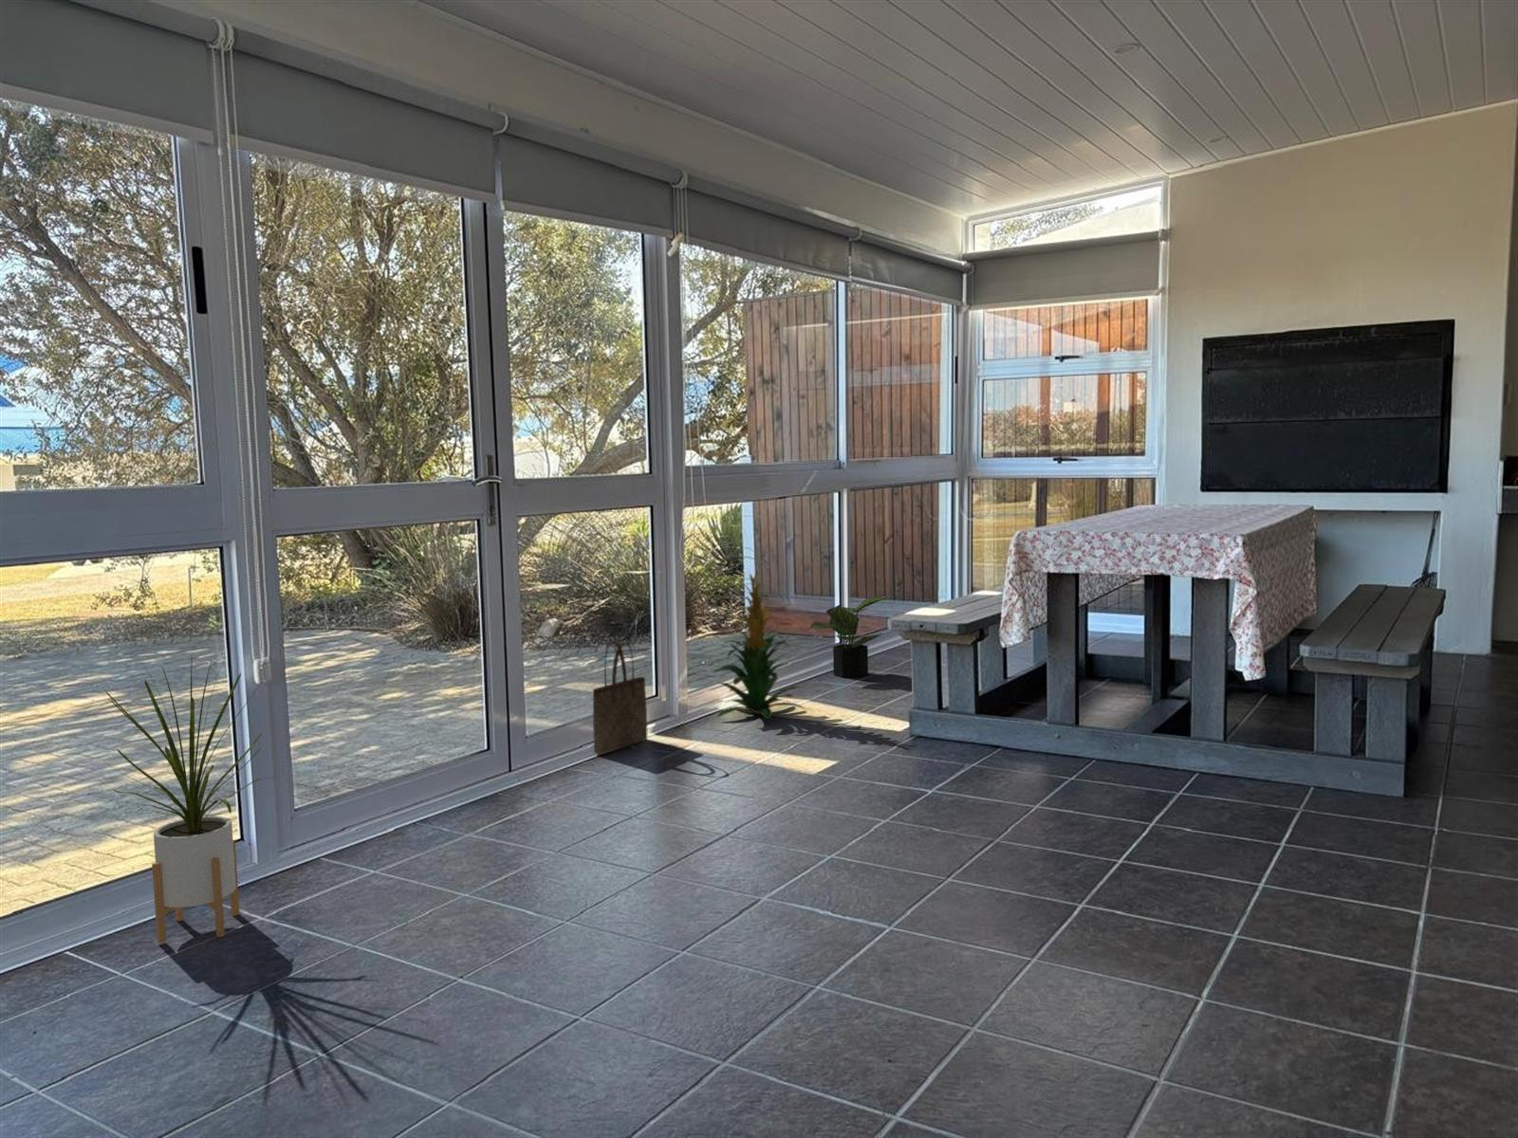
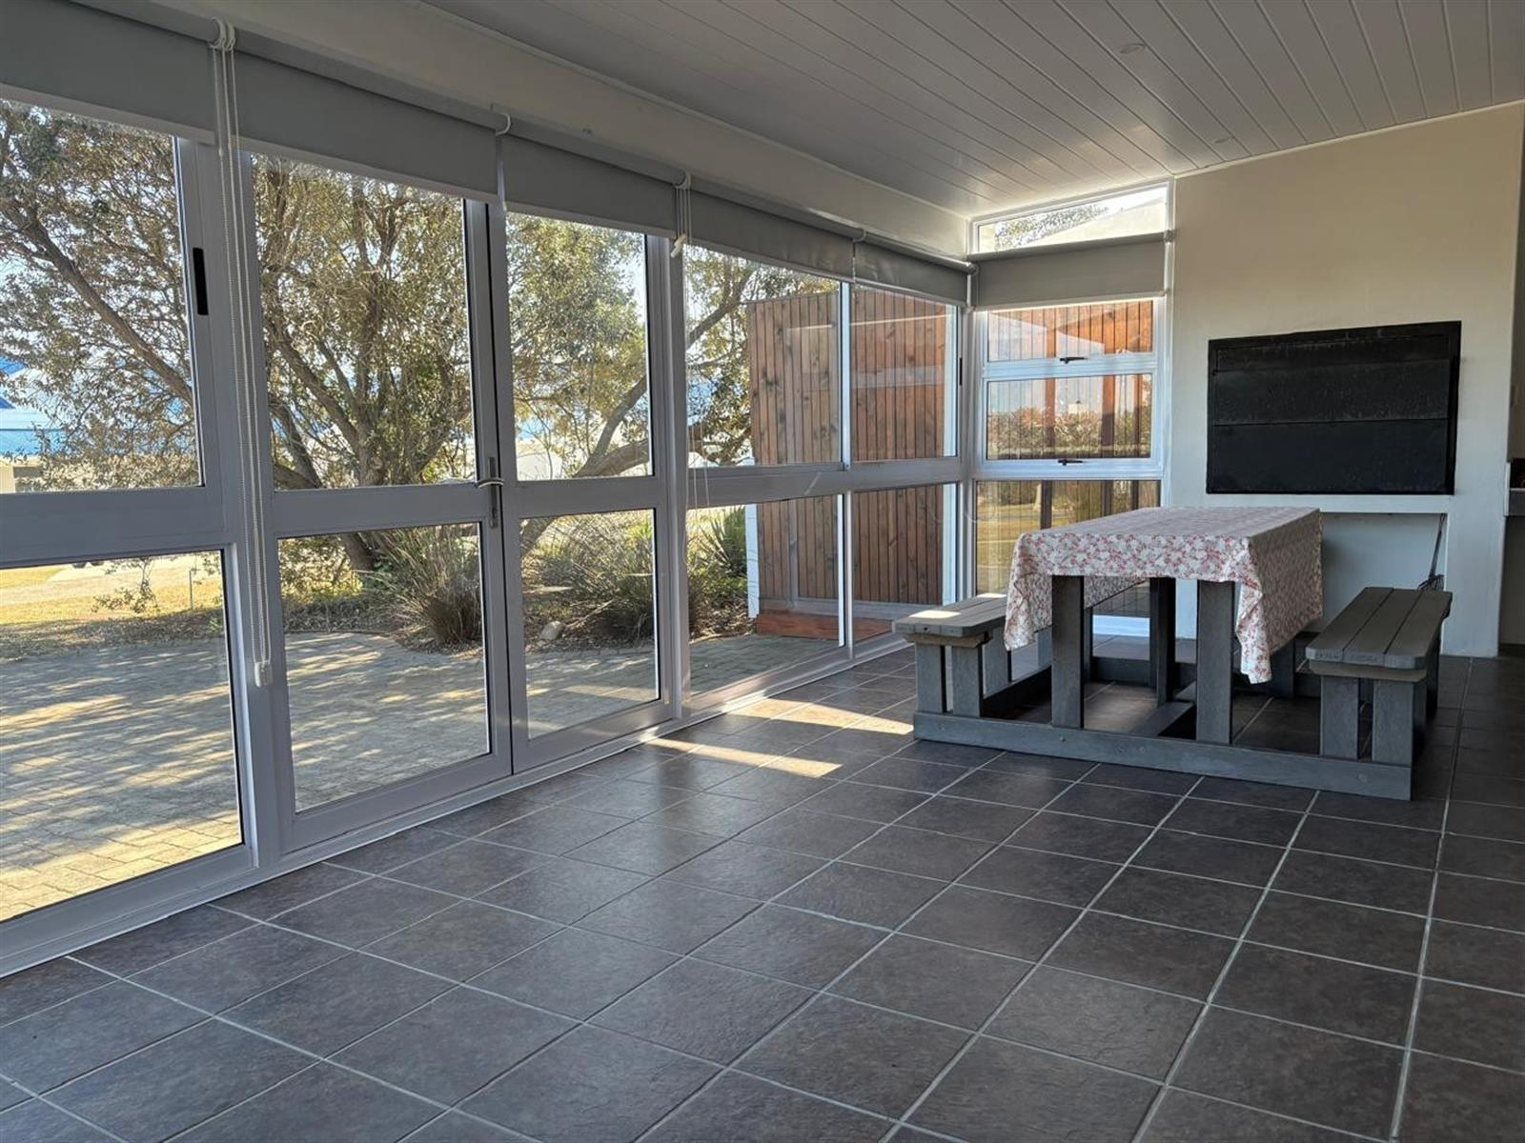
- indoor plant [711,571,807,721]
- tote bag [592,641,649,754]
- potted plant [807,594,893,678]
- house plant [103,654,276,944]
